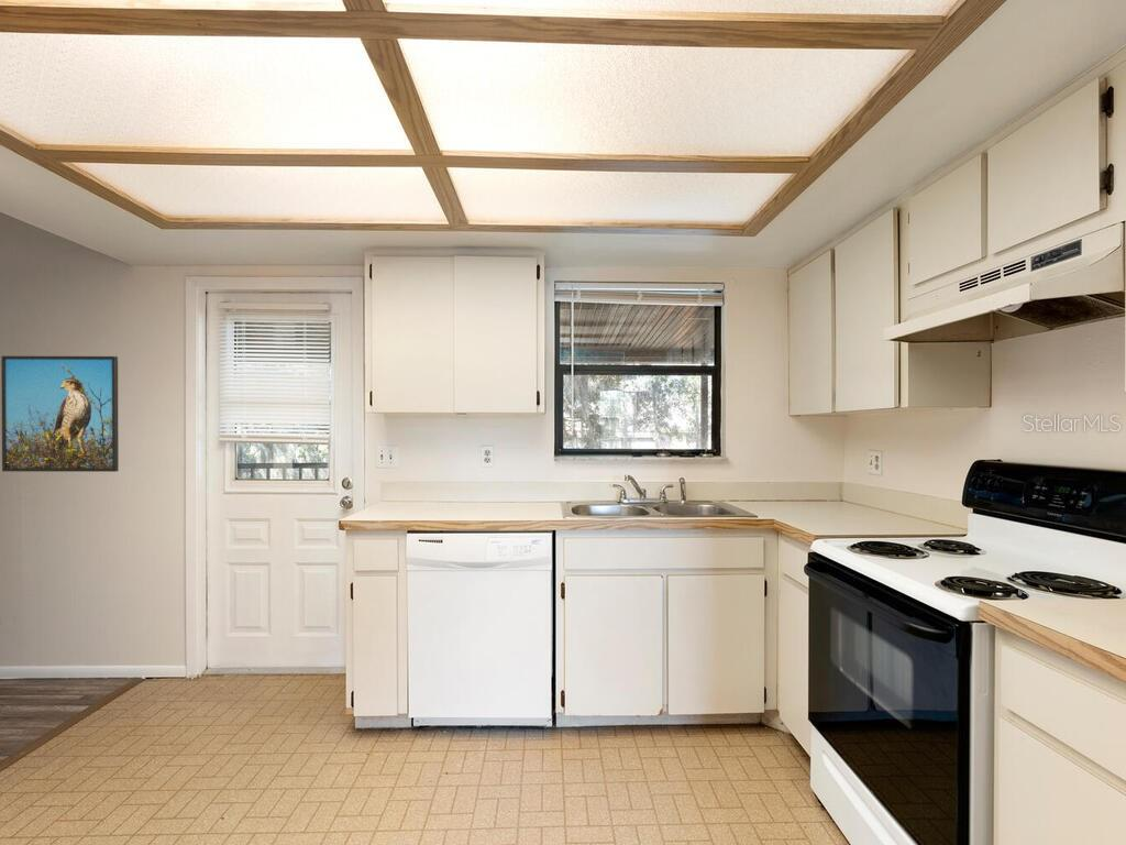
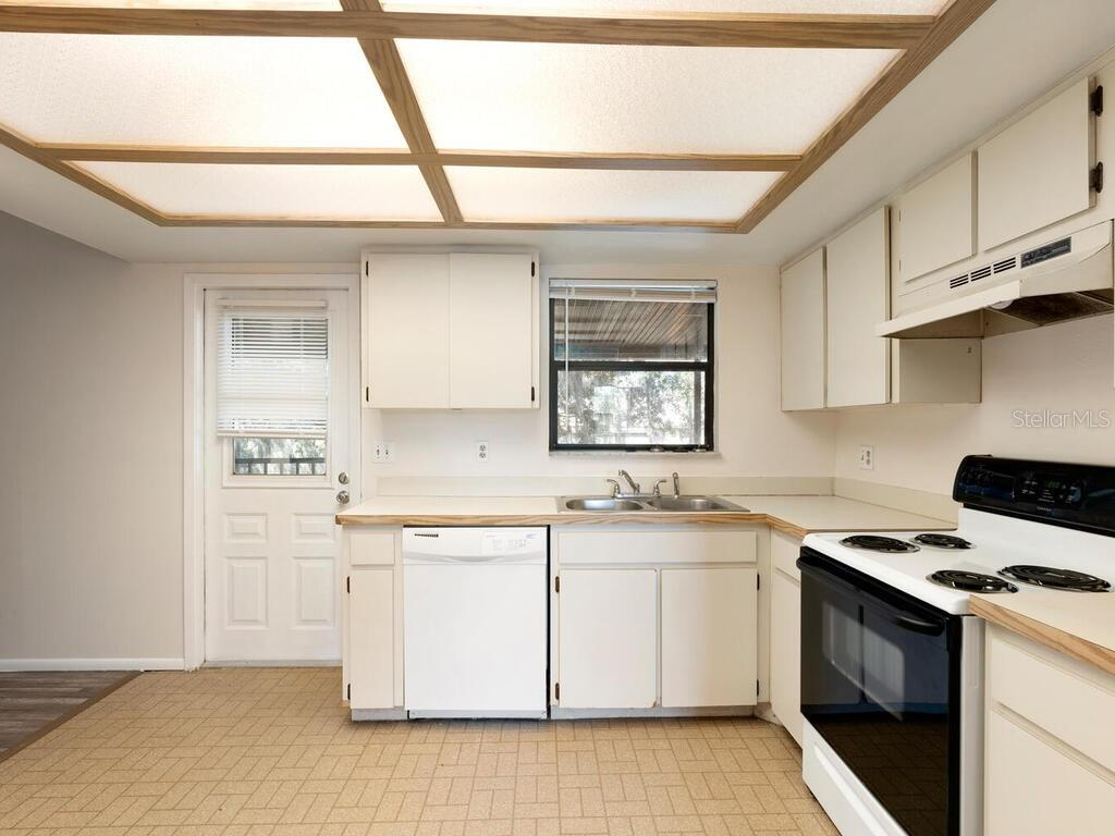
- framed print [0,355,120,473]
